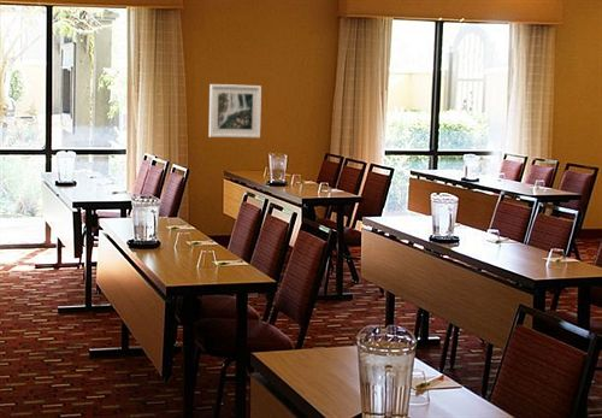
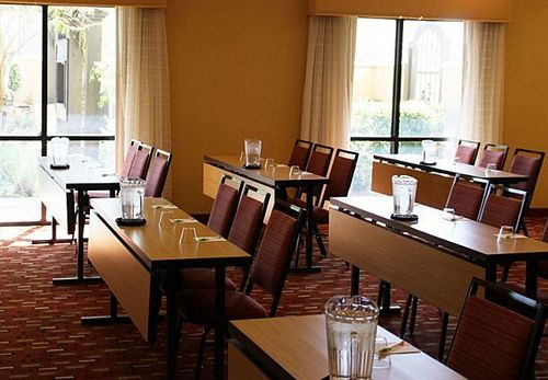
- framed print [208,83,262,139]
